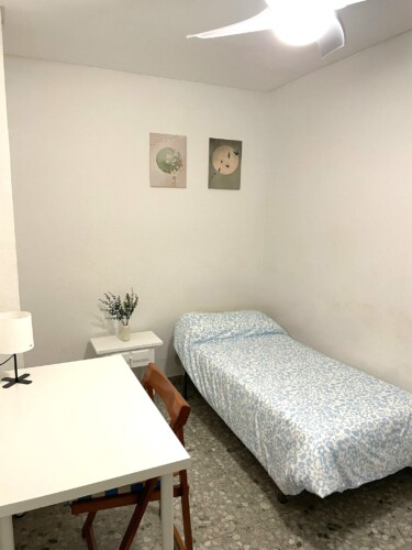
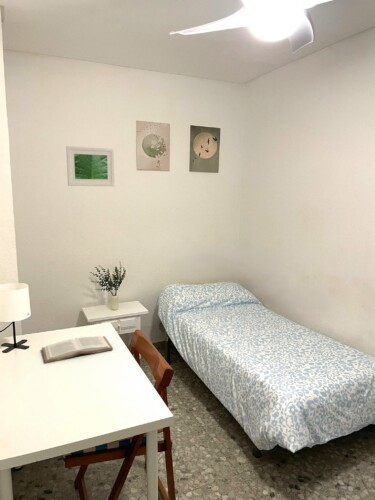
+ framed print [65,145,116,187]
+ book [41,335,114,364]
